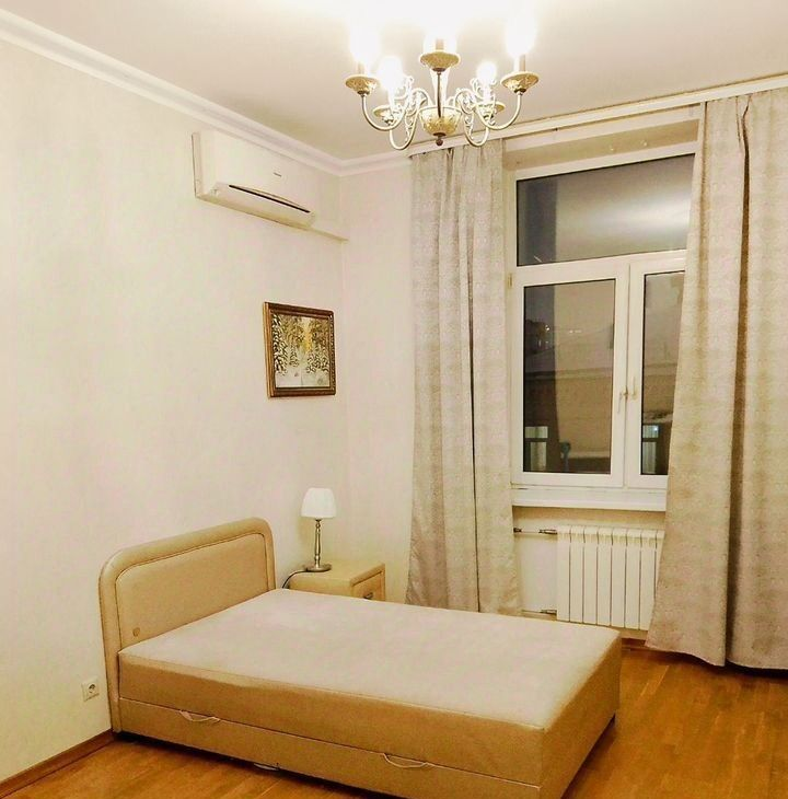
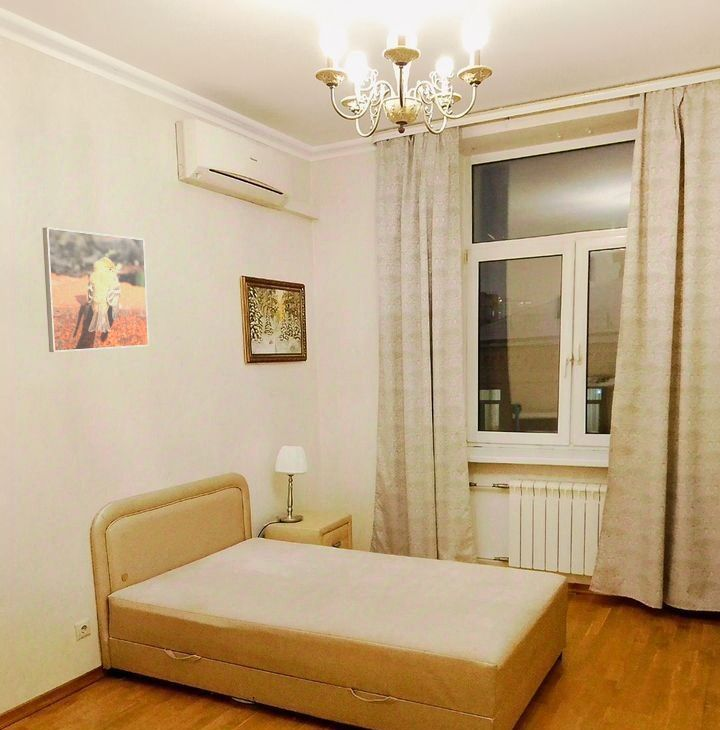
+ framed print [42,226,150,353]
